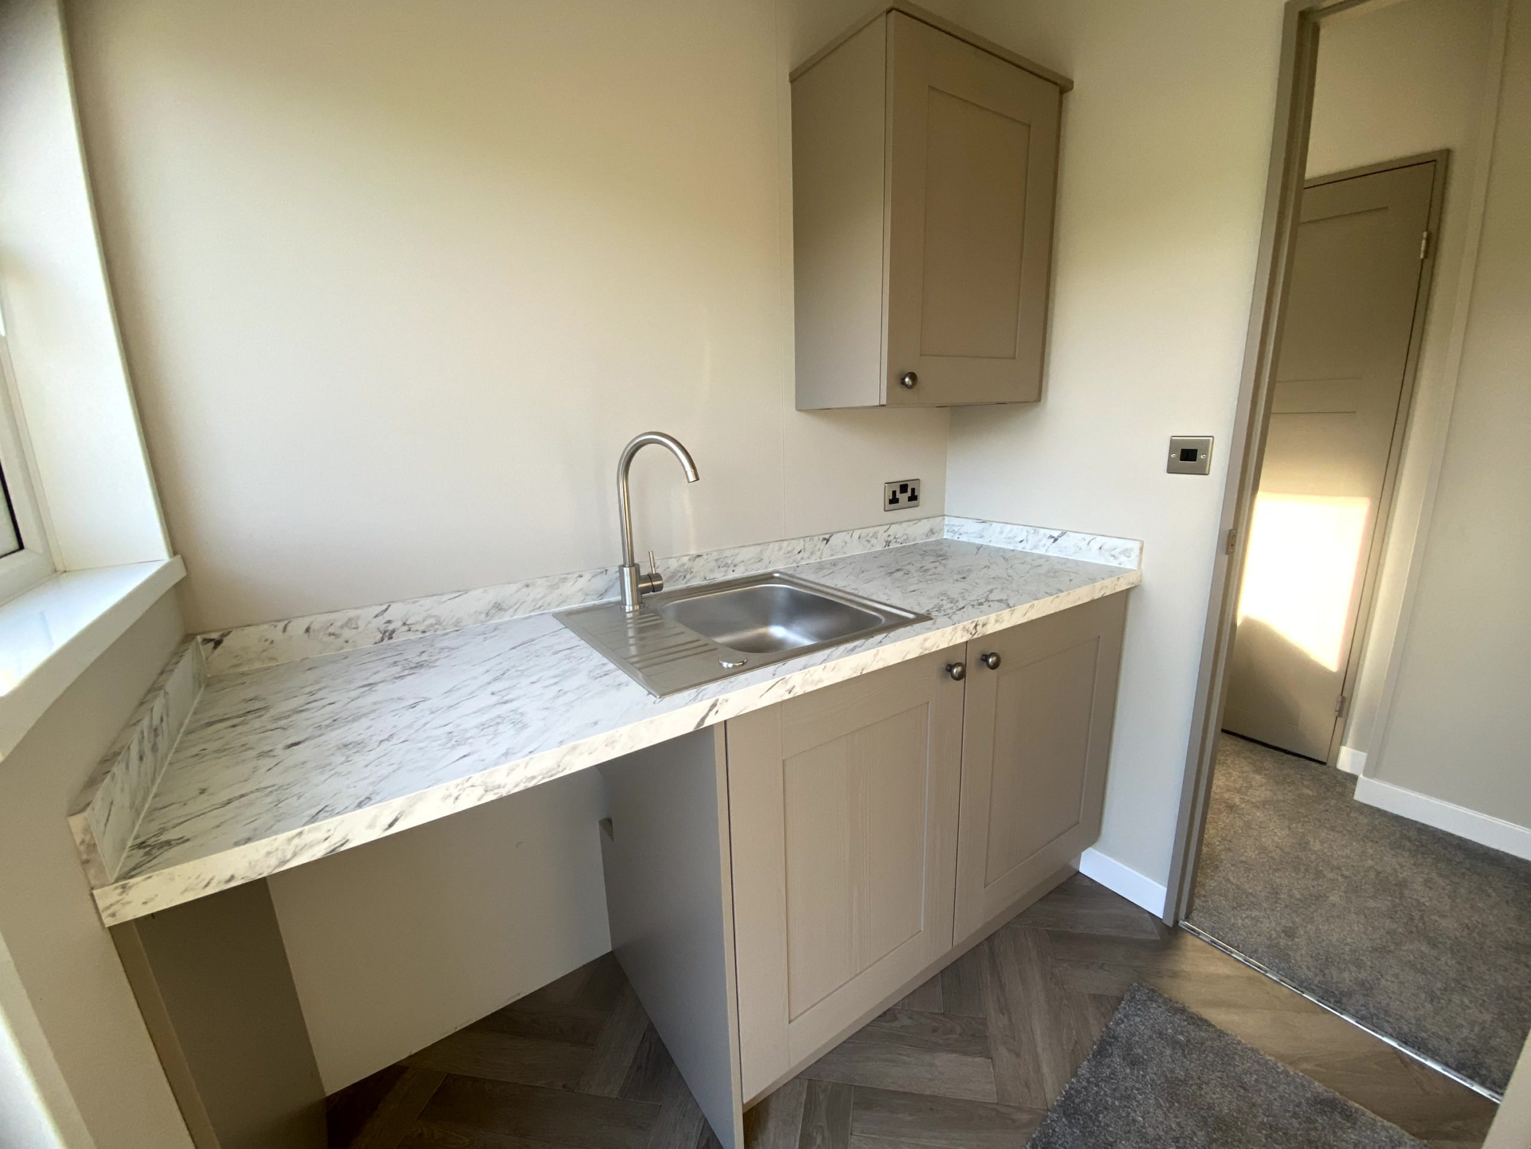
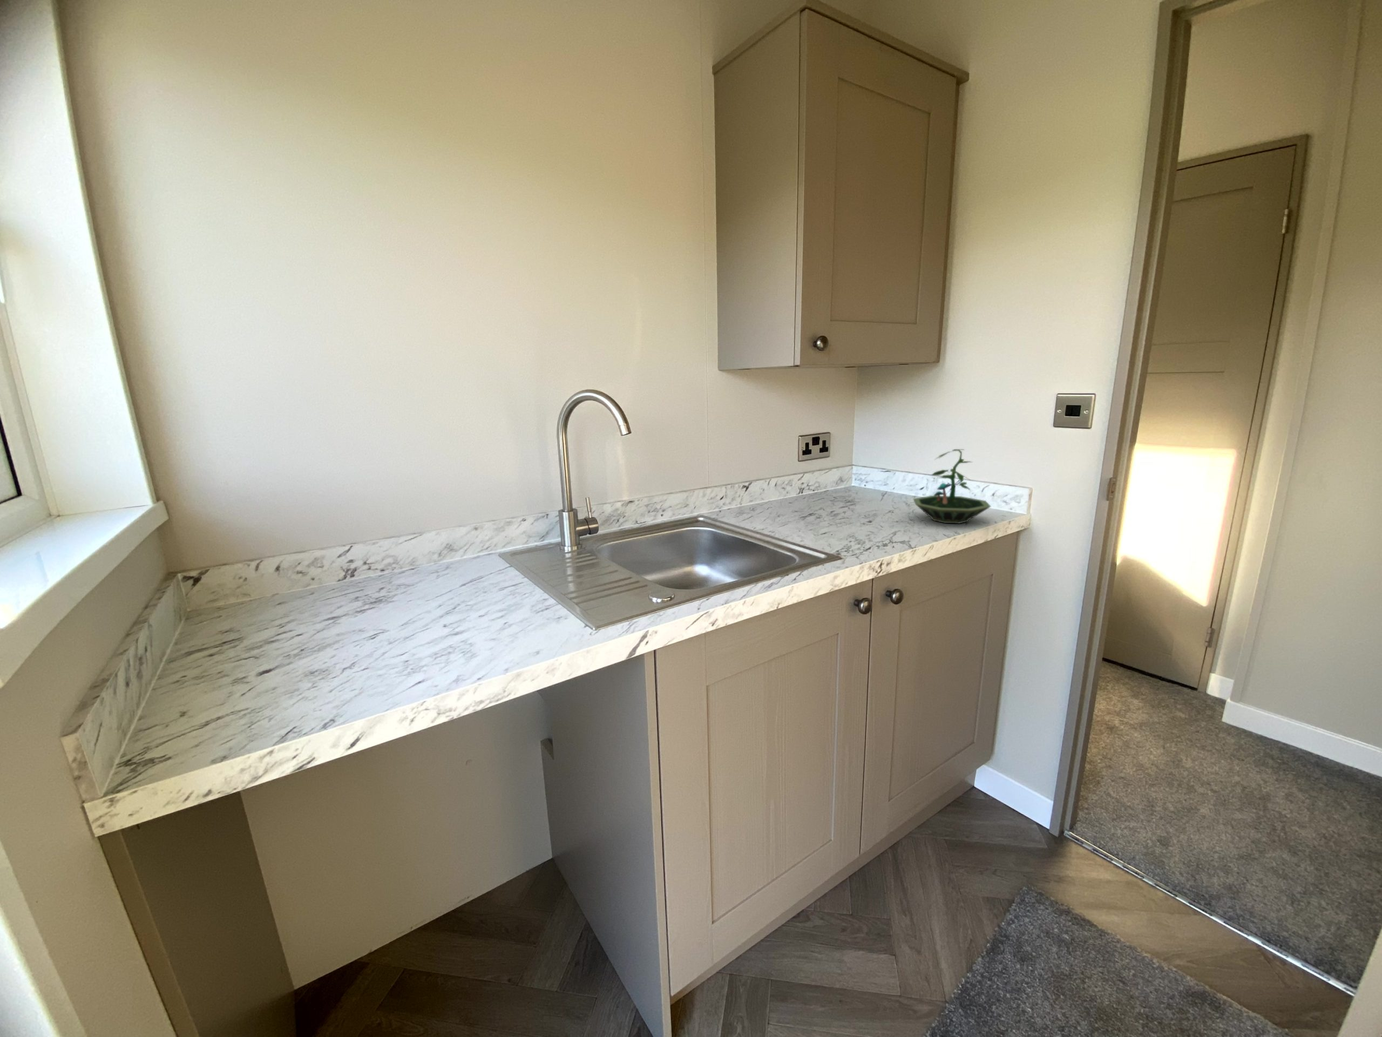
+ terrarium [913,449,992,524]
